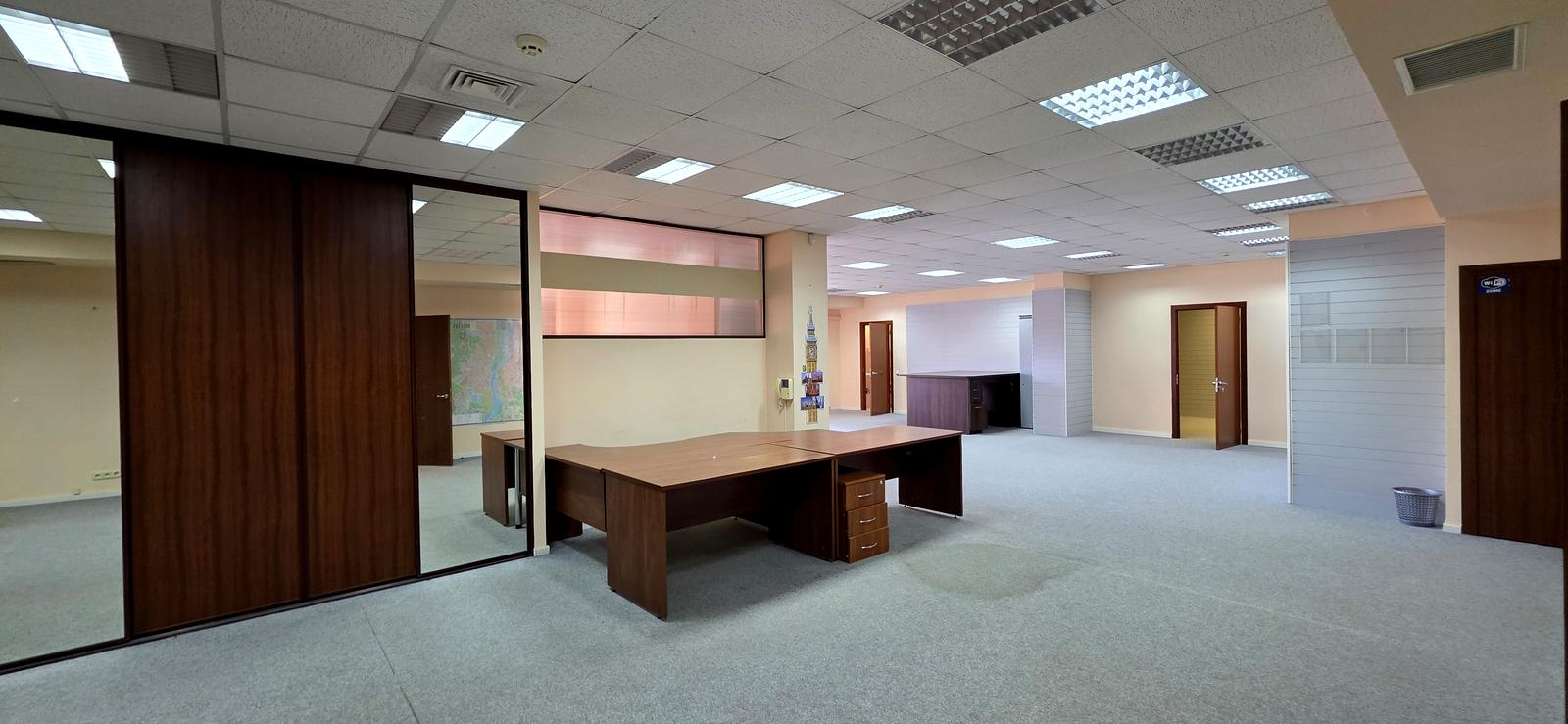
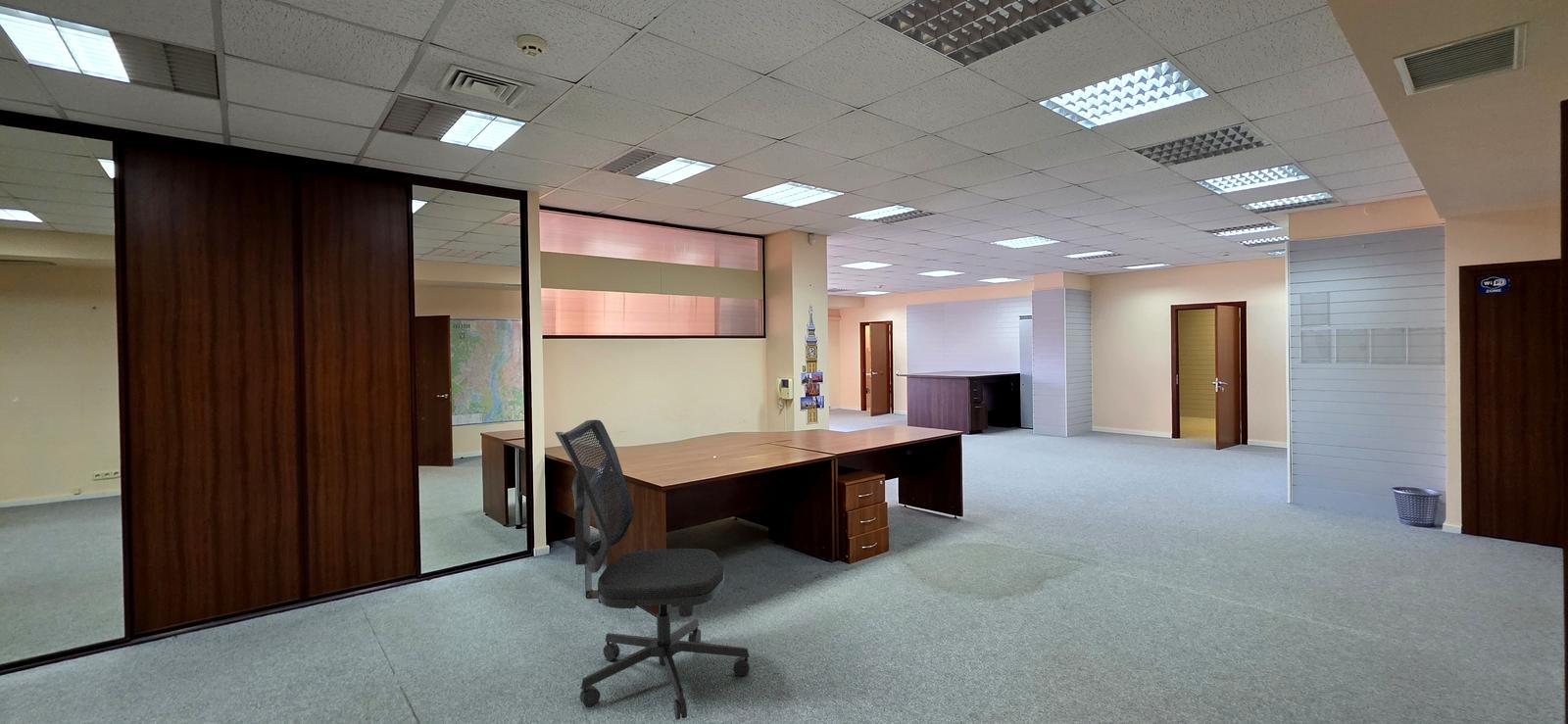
+ office chair [555,419,751,721]
